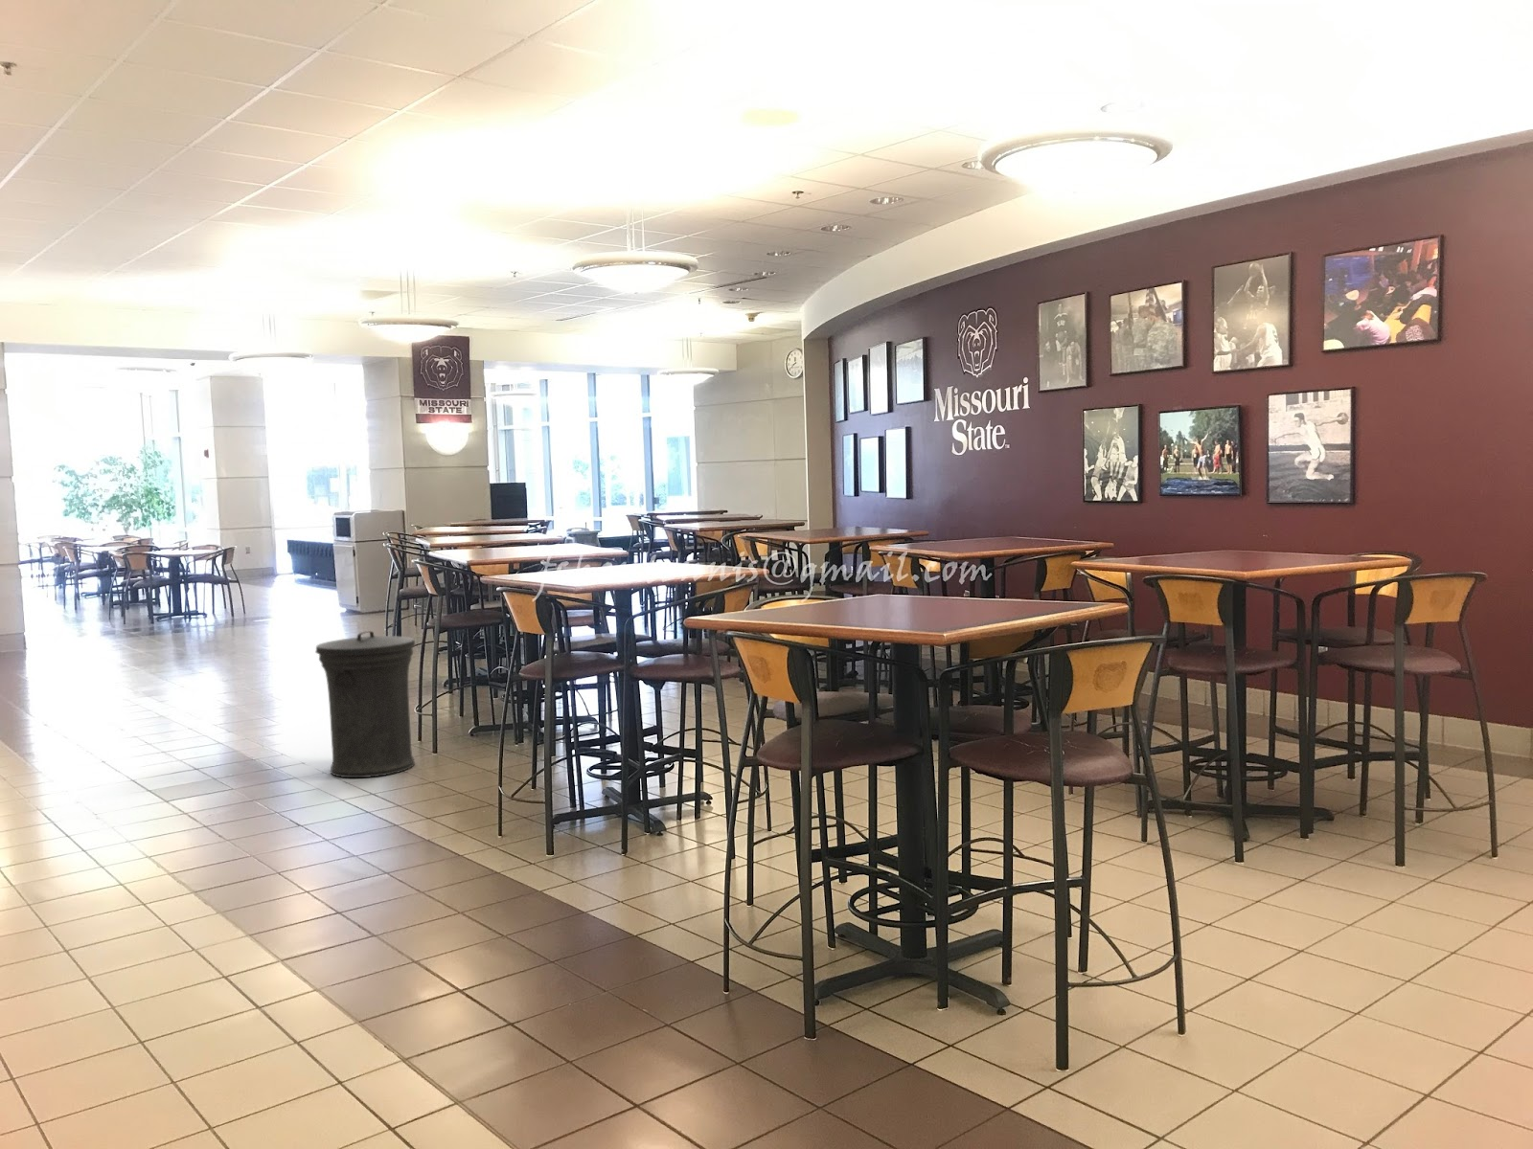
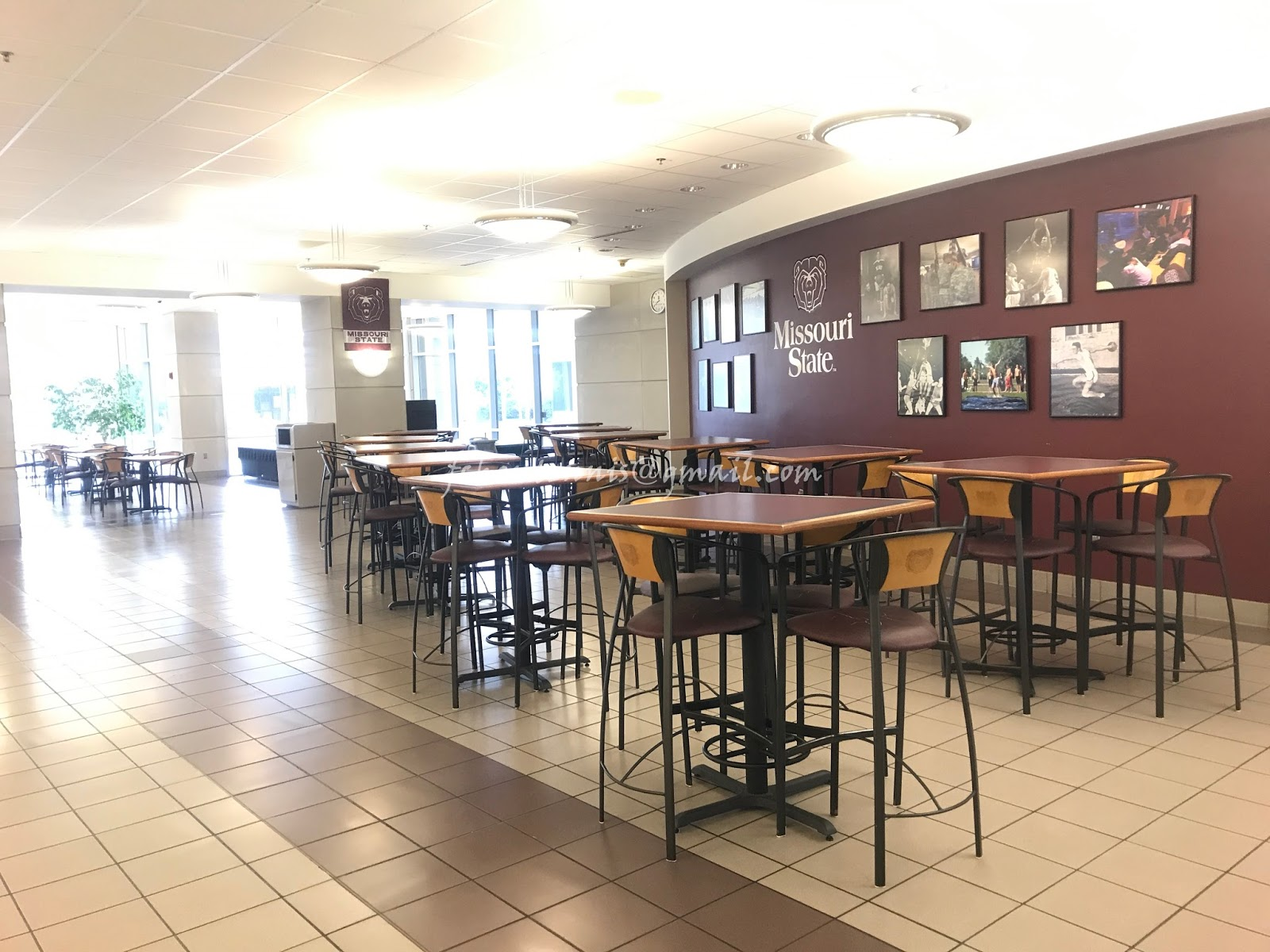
- trash can [314,630,416,778]
